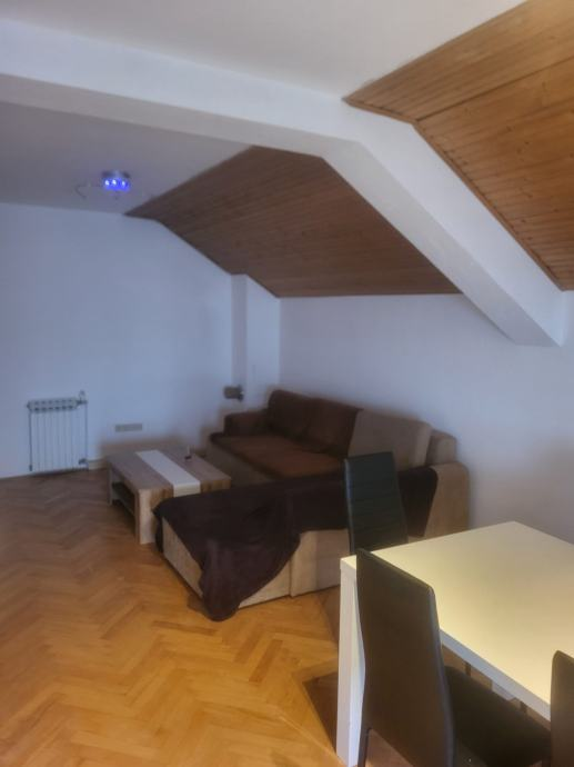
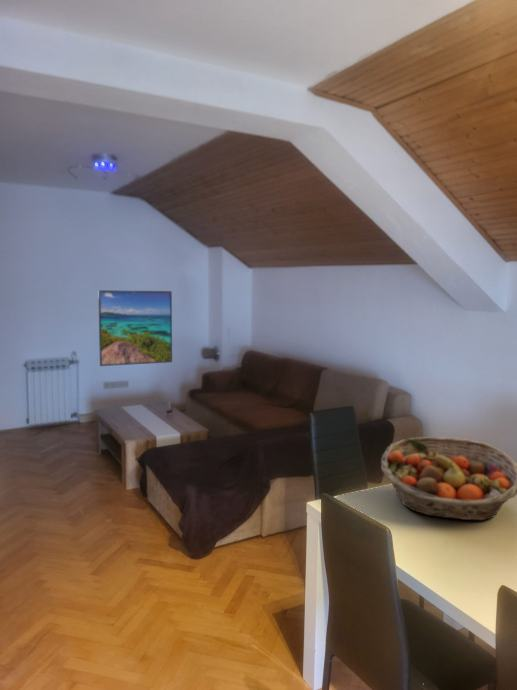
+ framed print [97,289,173,367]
+ fruit basket [380,436,517,521]
